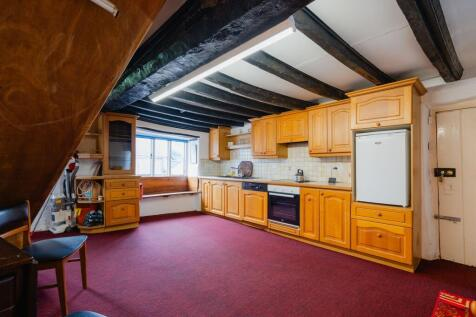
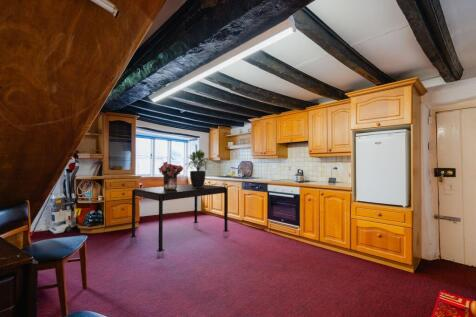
+ potted plant [184,149,211,188]
+ bouquet [158,161,184,190]
+ dining table [129,183,230,260]
